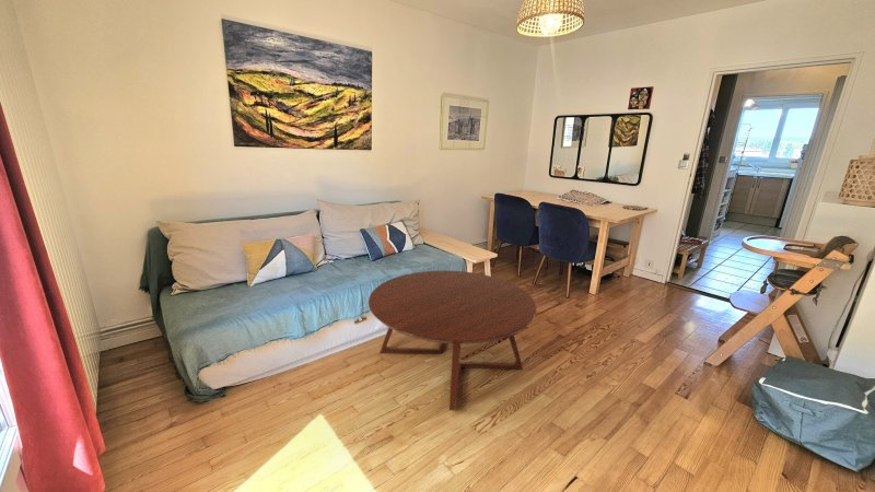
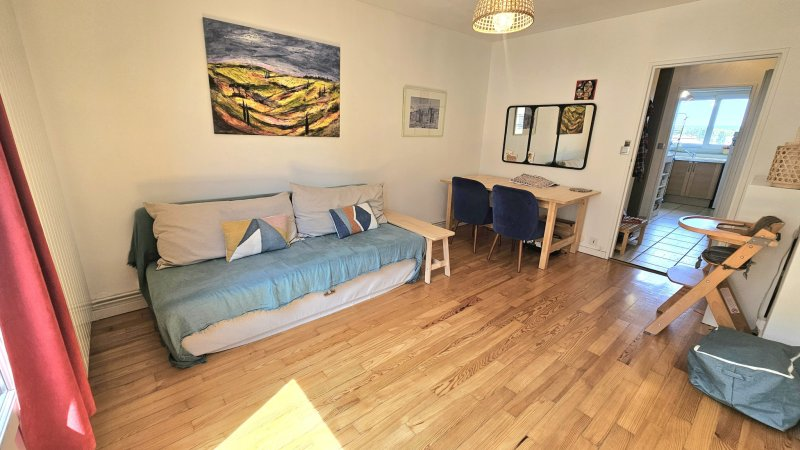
- coffee table [368,269,537,412]
